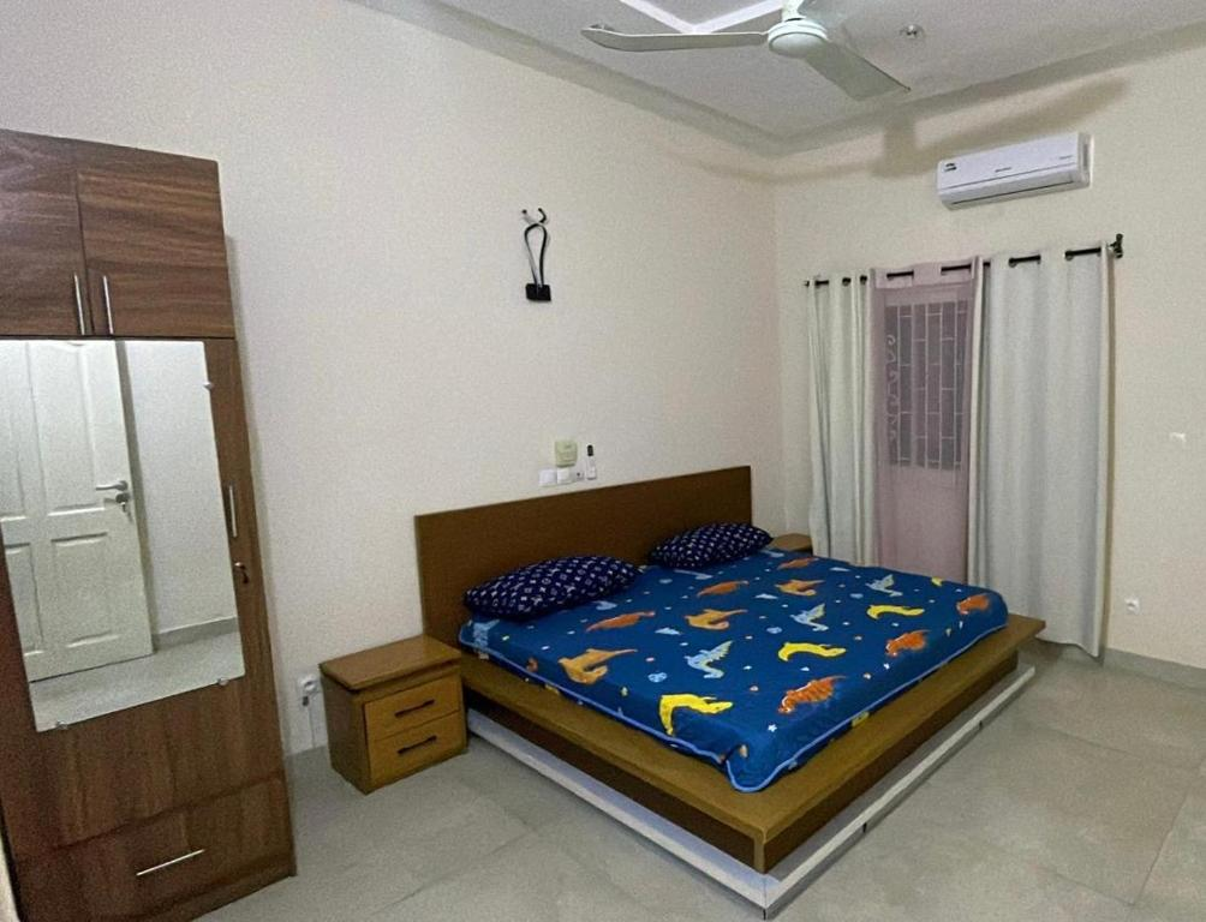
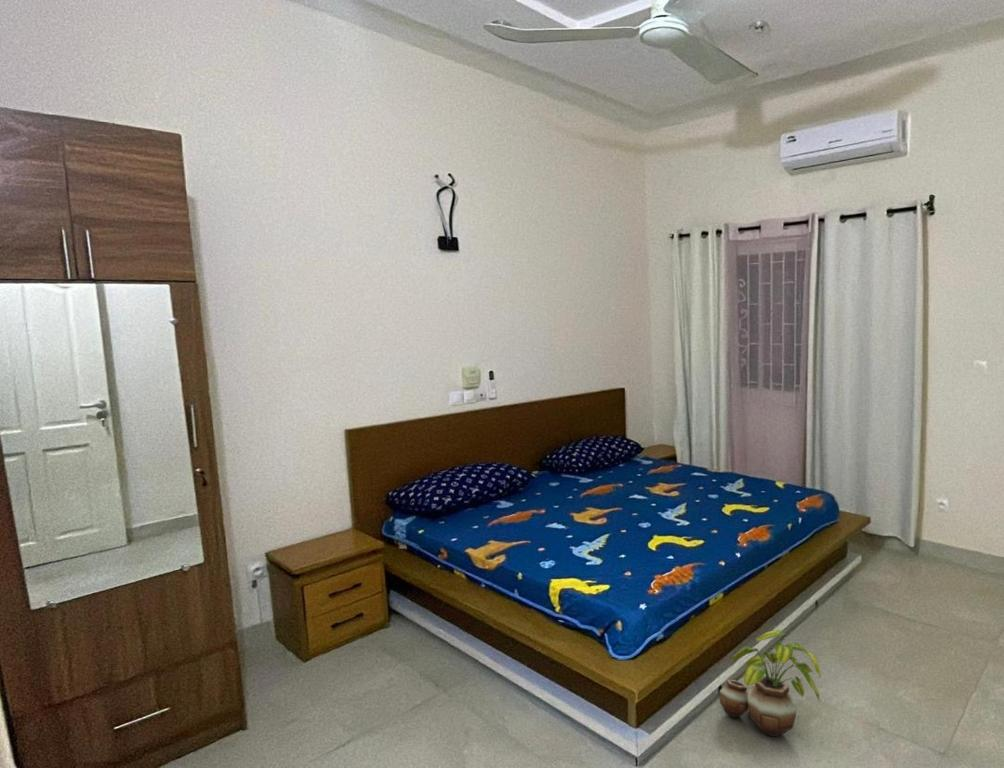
+ potted plant [719,629,822,737]
